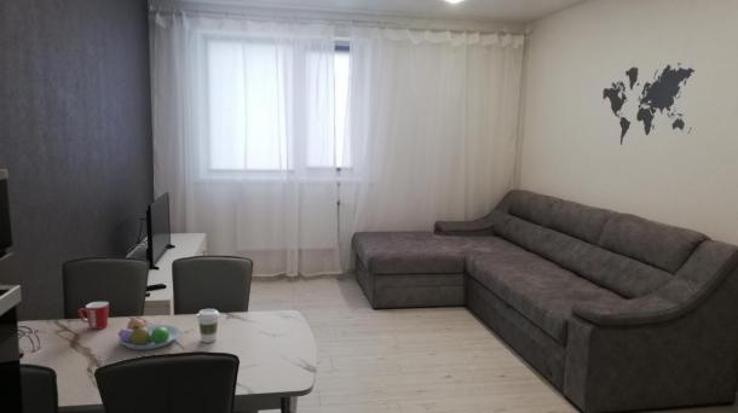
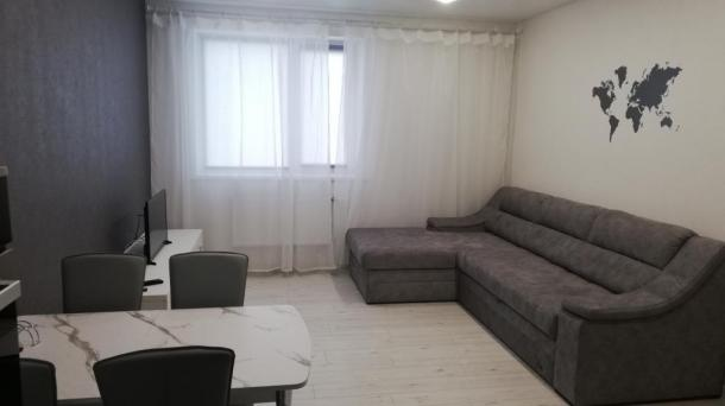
- fruit bowl [117,318,181,350]
- coffee cup [196,308,220,344]
- mug [77,301,110,331]
